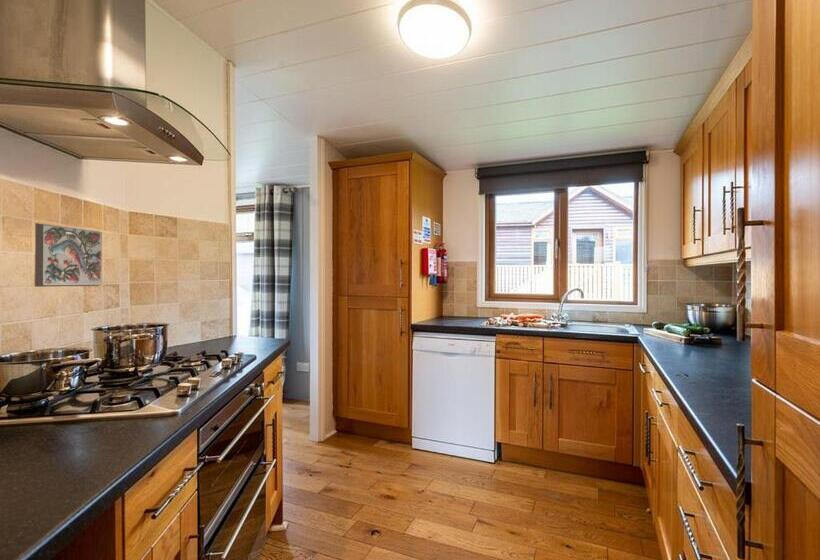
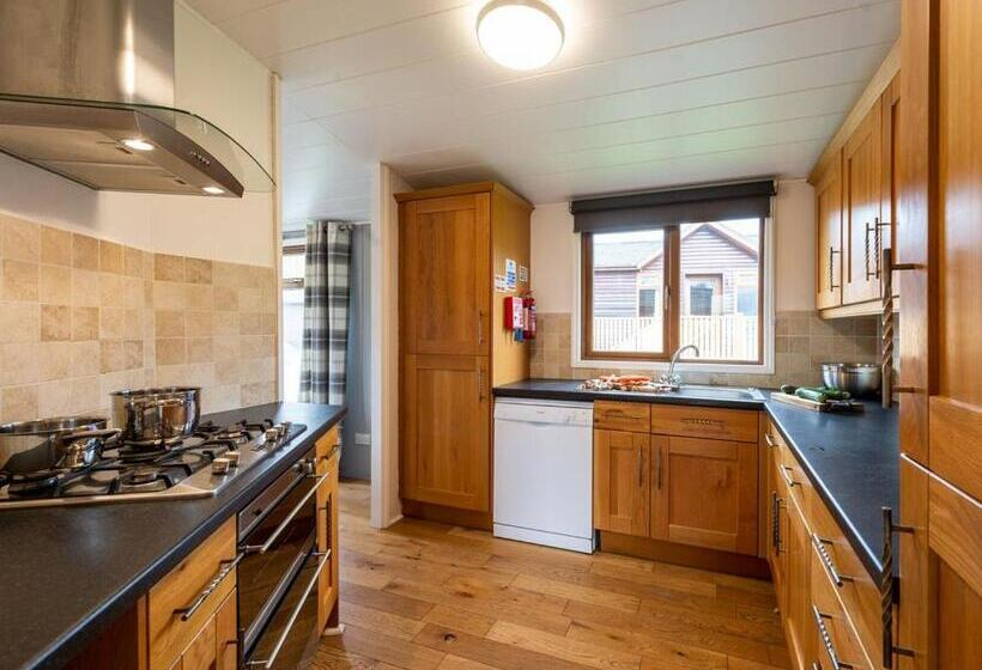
- decorative tile [34,222,103,288]
